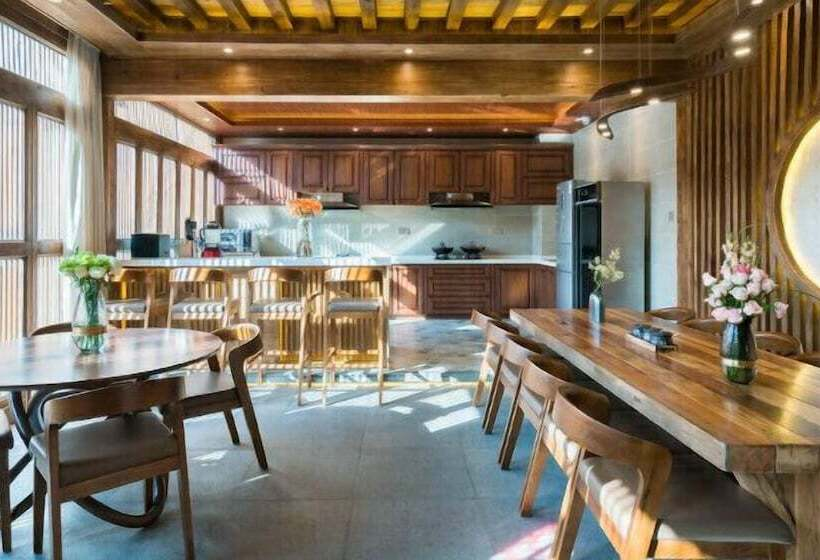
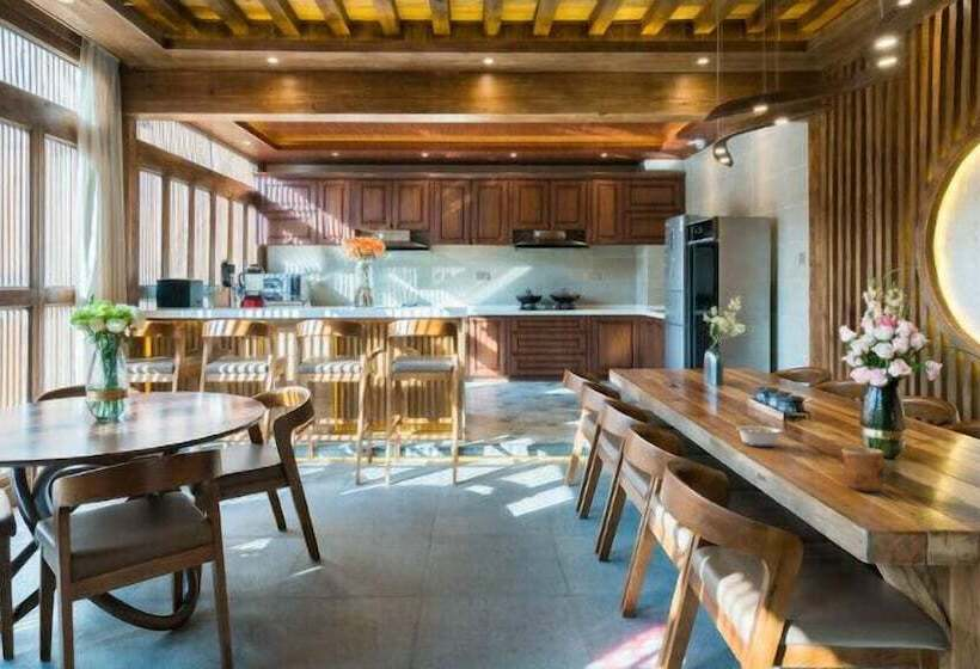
+ cup [840,446,886,492]
+ legume [728,422,784,448]
